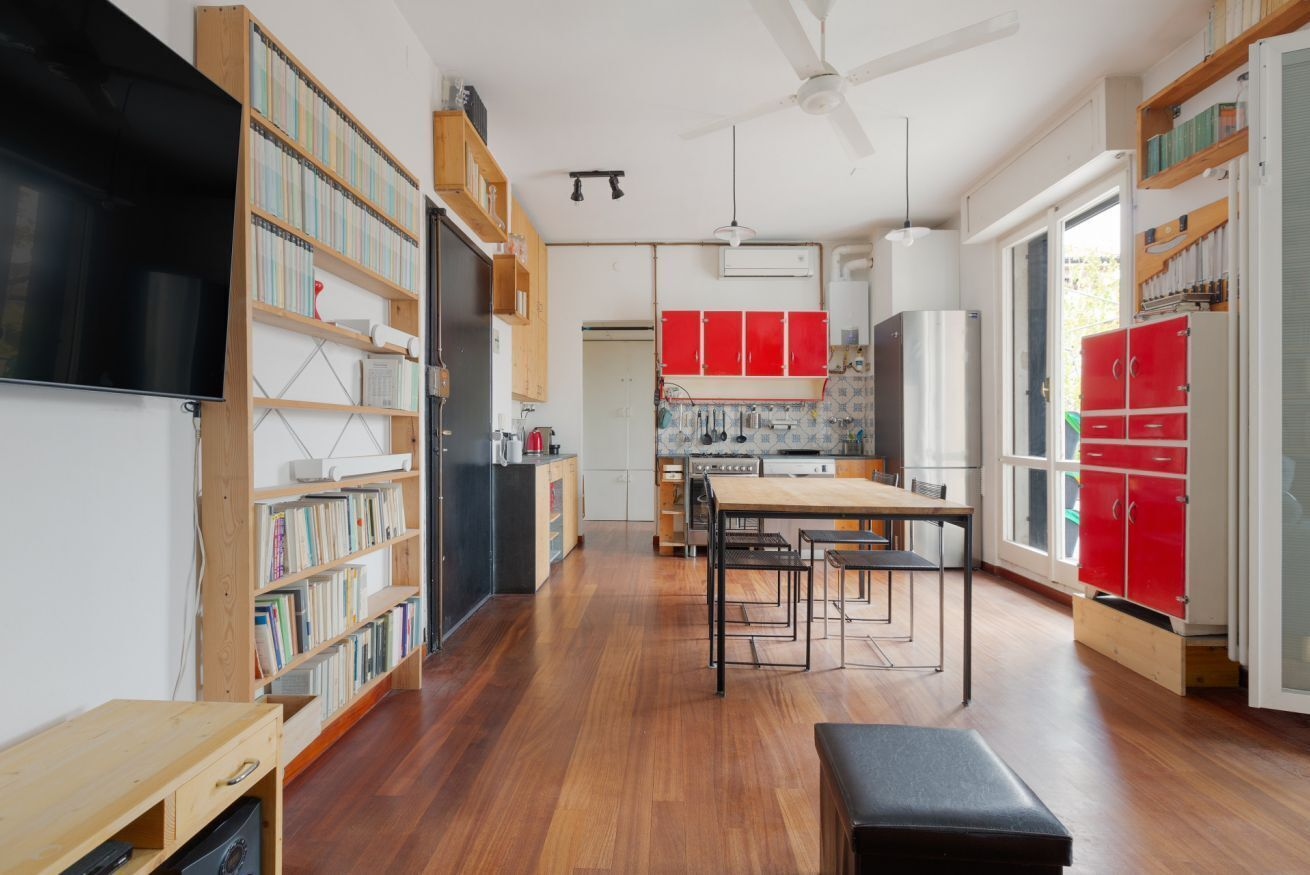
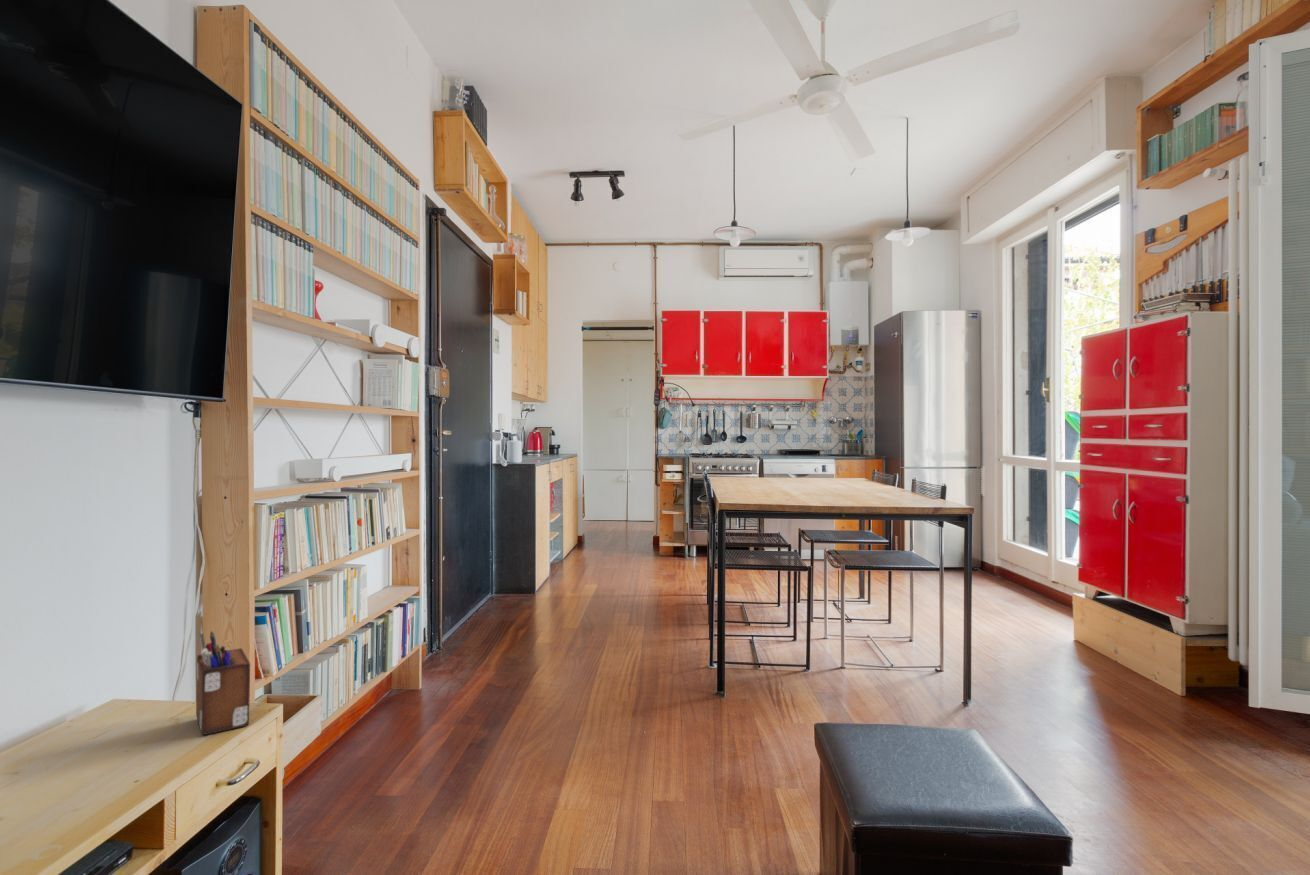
+ desk organizer [195,630,251,736]
